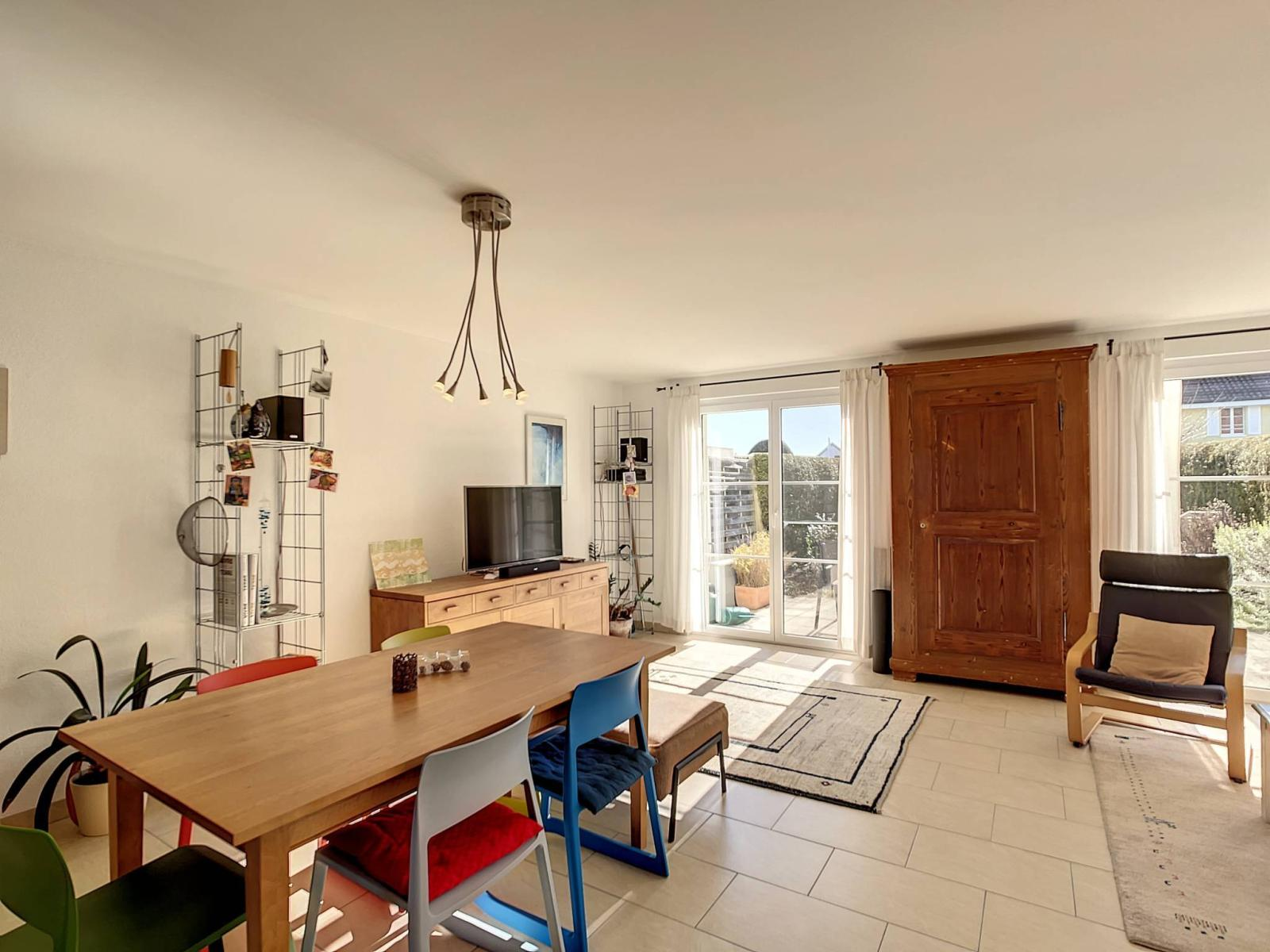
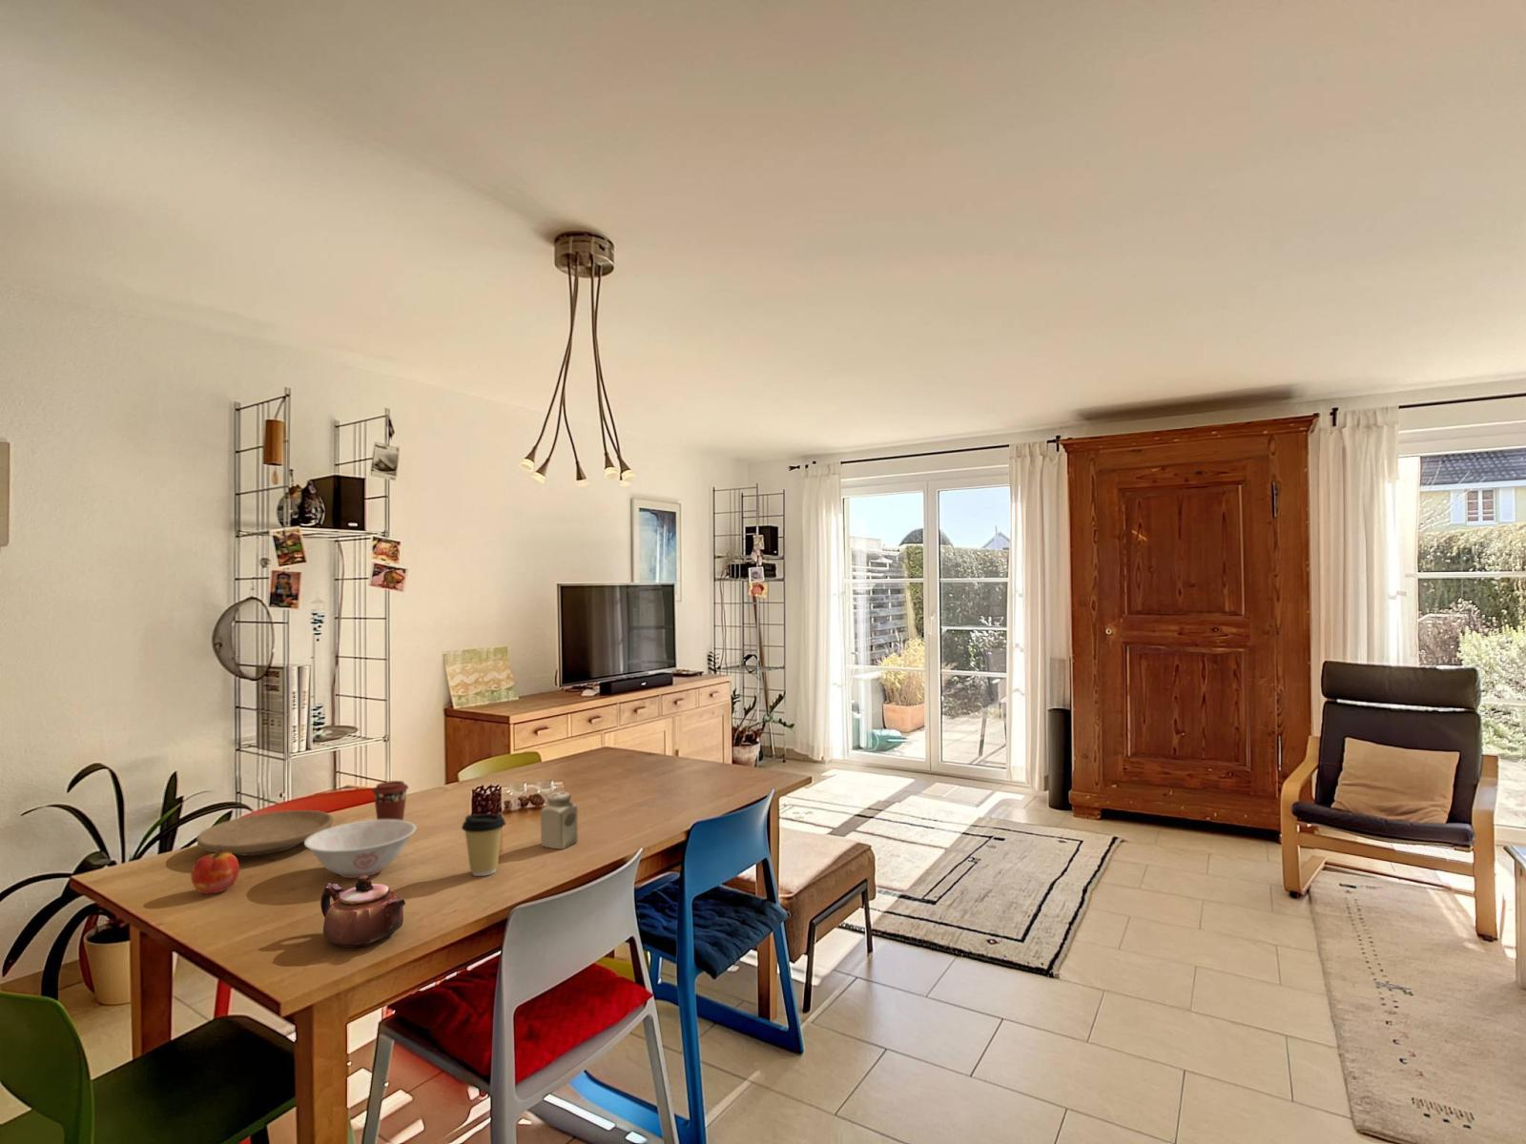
+ apple [190,850,240,895]
+ plate [196,810,335,857]
+ teapot [320,876,406,948]
+ coffee cup [371,780,410,821]
+ salt shaker [540,791,579,851]
+ coffee cup [460,814,506,877]
+ bowl [303,818,417,878]
